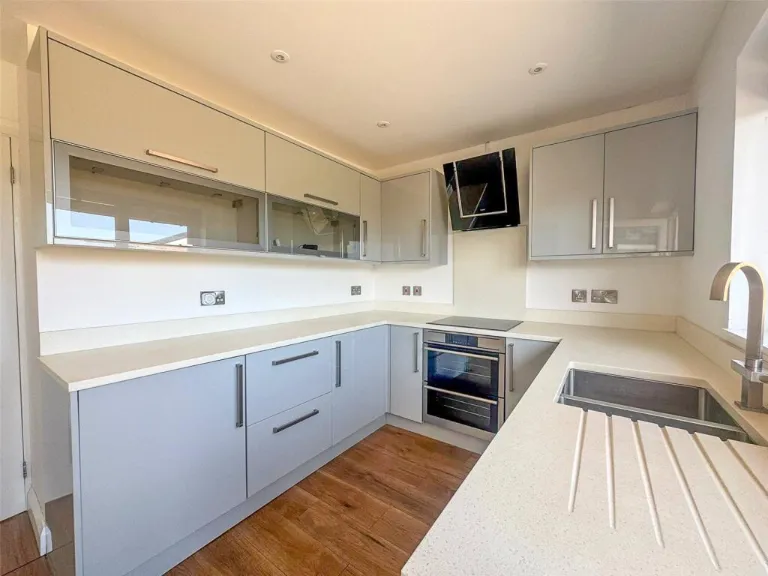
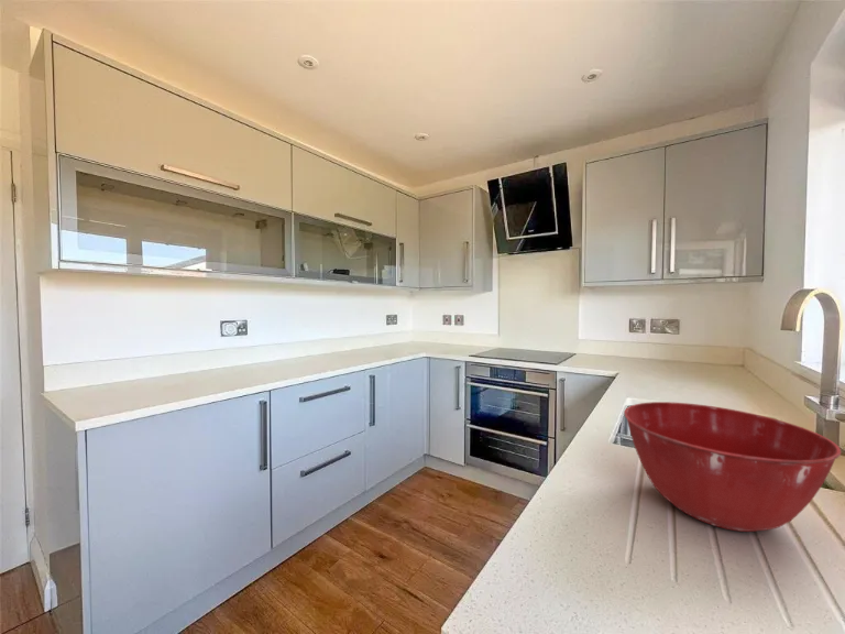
+ mixing bowl [623,401,842,533]
